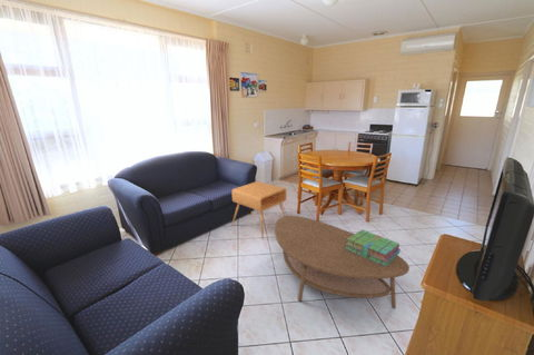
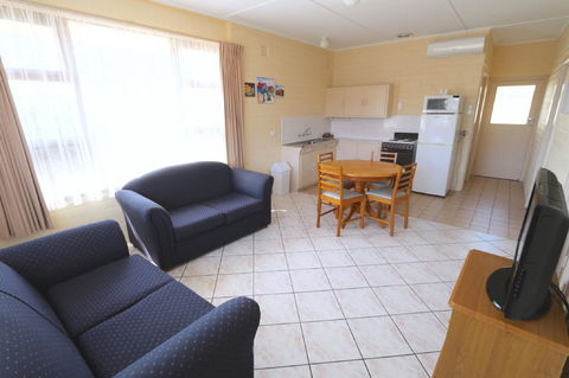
- coffee table [274,215,411,309]
- stack of books [345,228,402,267]
- side table [230,180,288,240]
